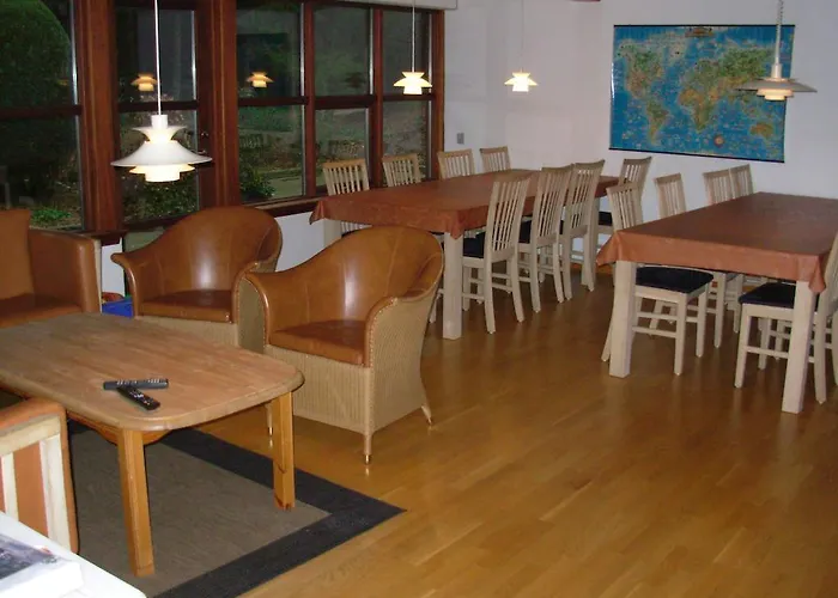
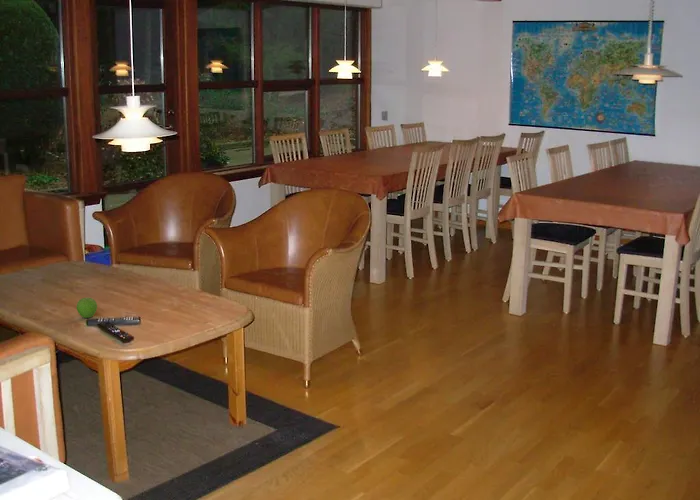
+ fruit [76,297,98,319]
